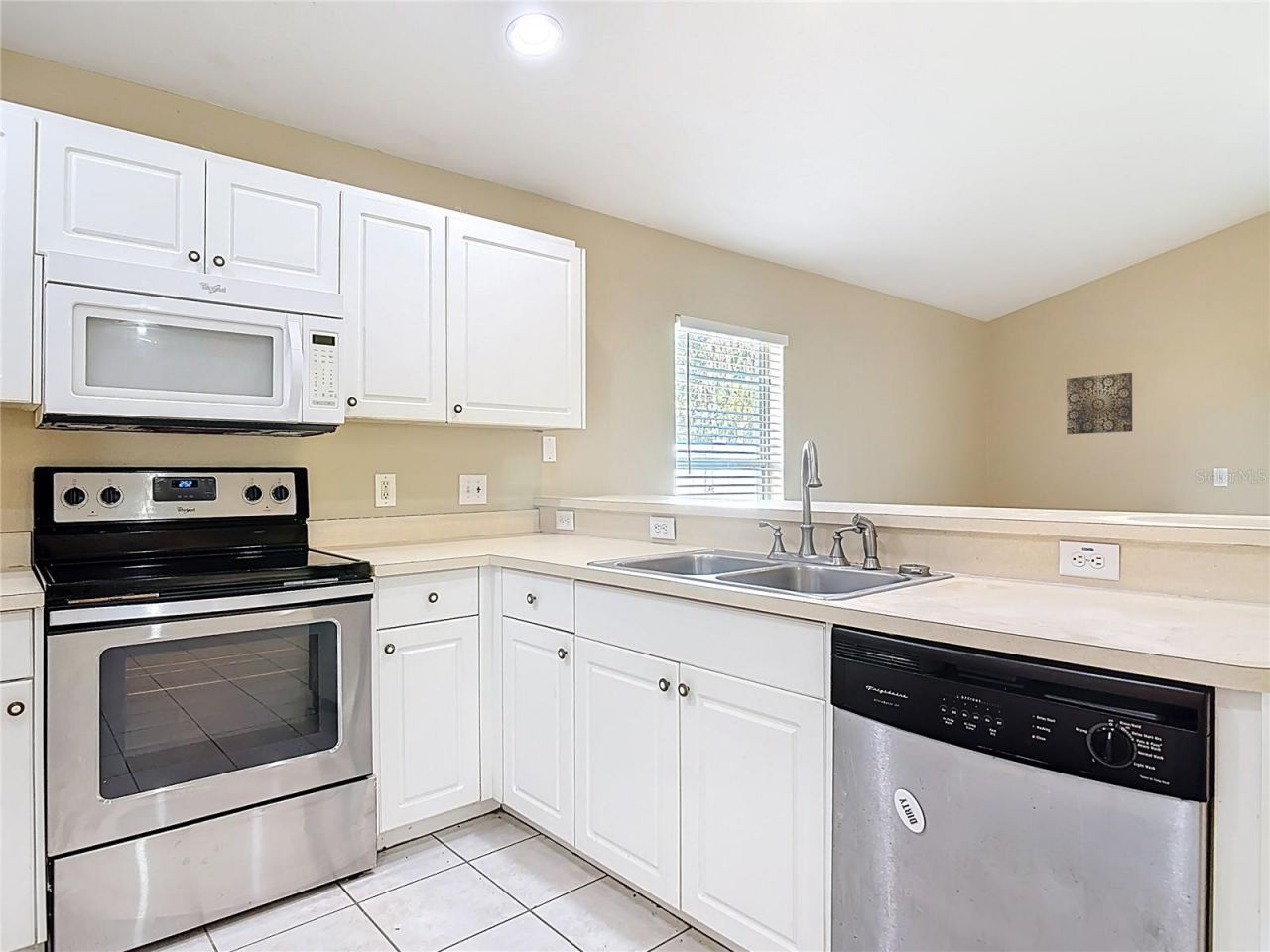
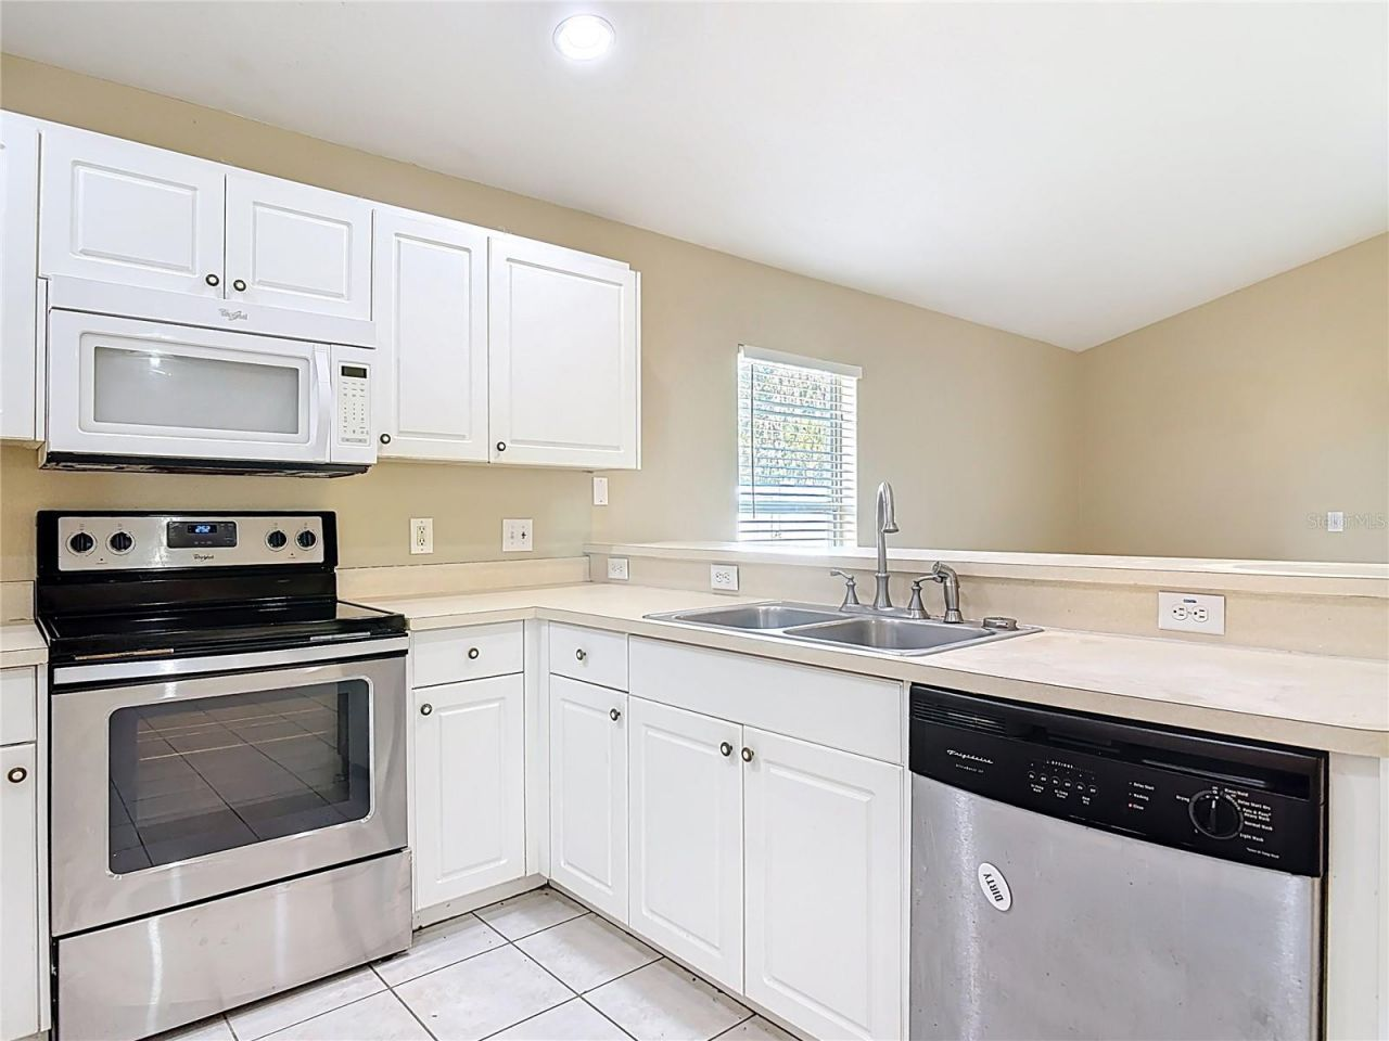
- wall art [1066,372,1133,435]
